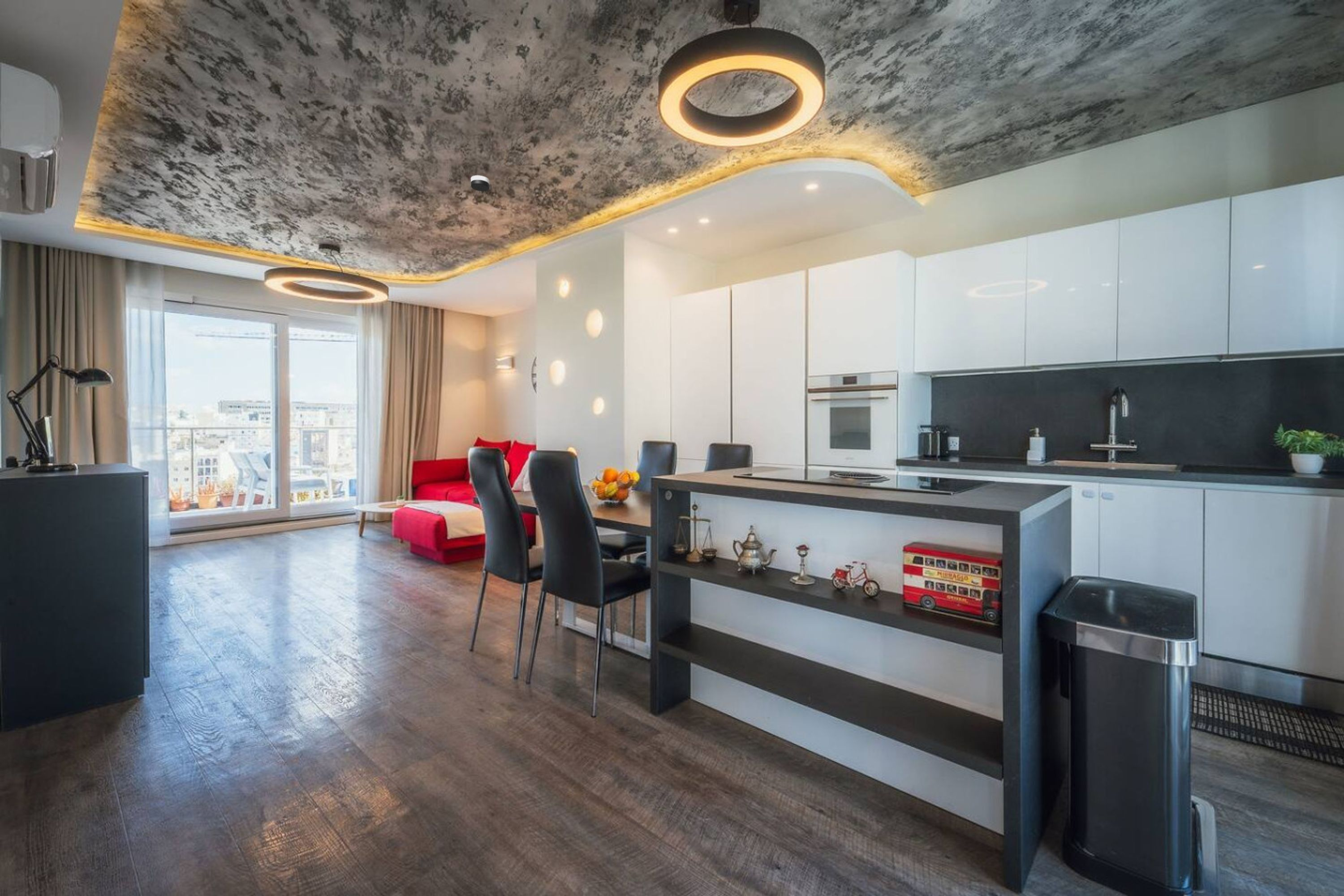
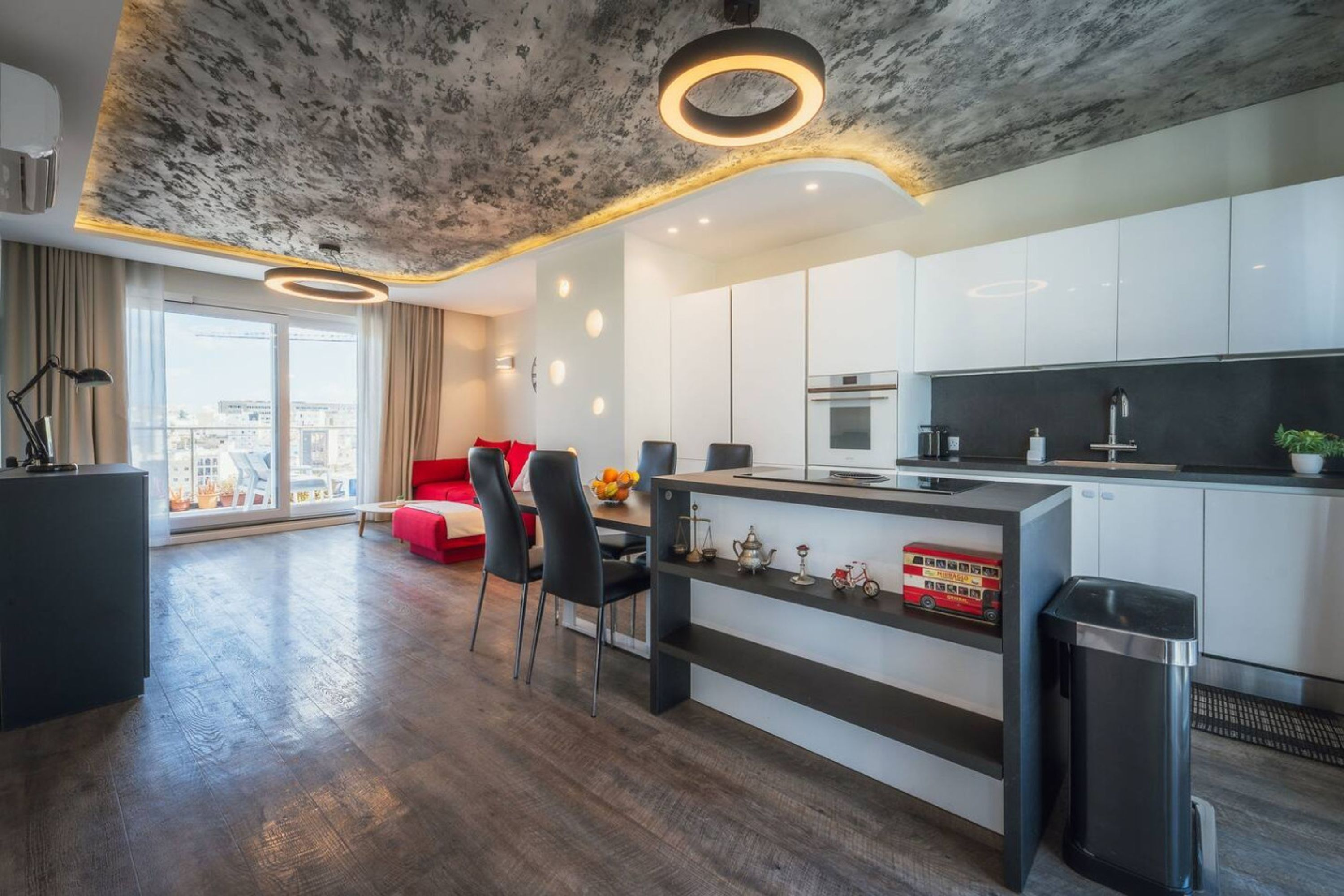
- smoke detector [470,175,490,192]
